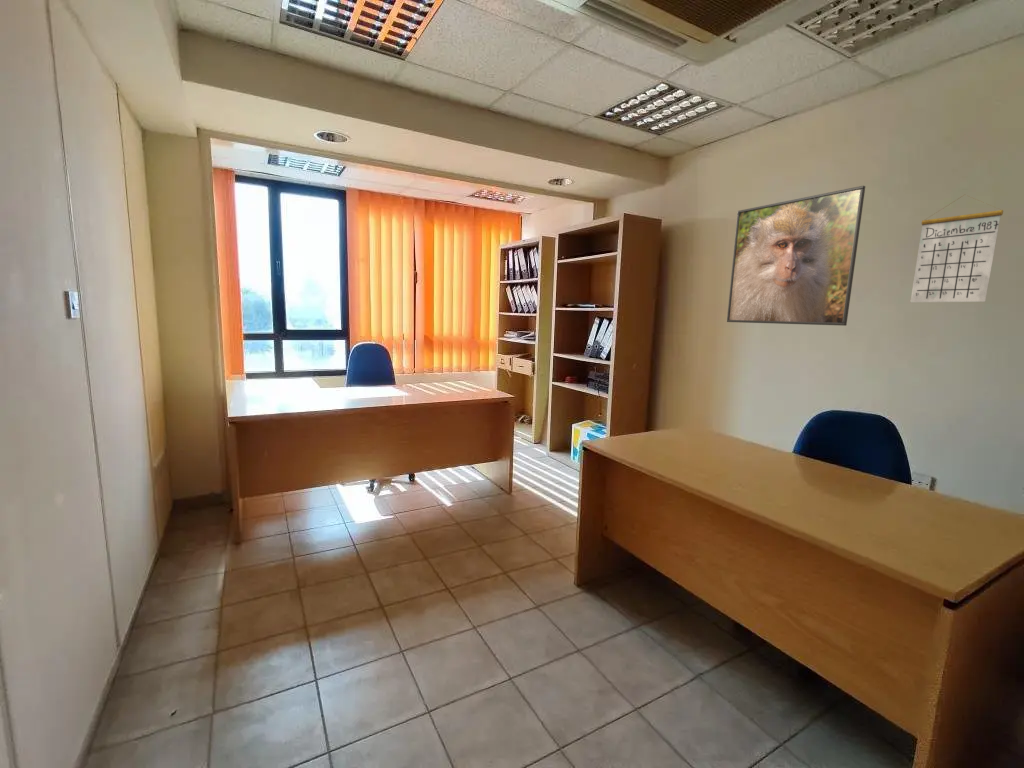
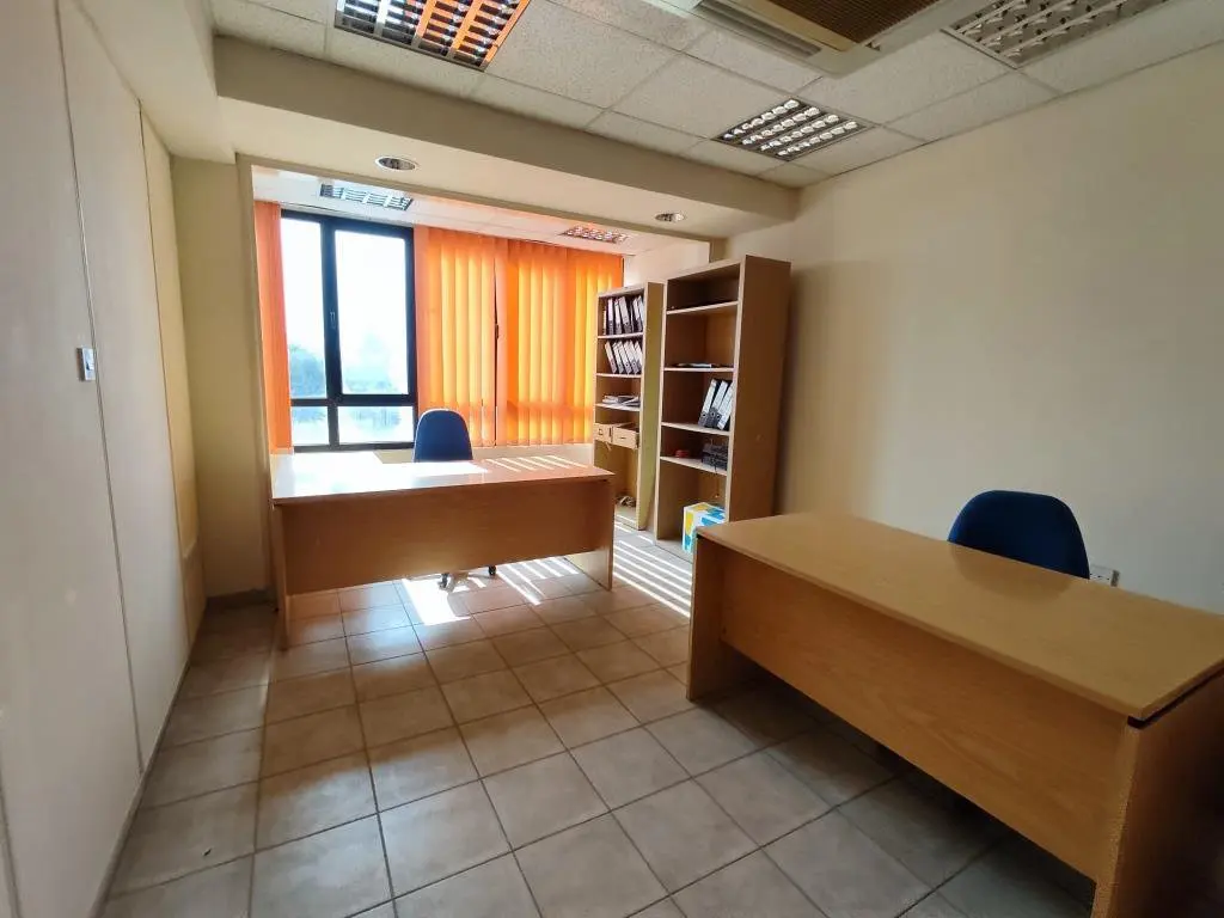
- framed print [726,185,866,327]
- calendar [909,194,1004,303]
